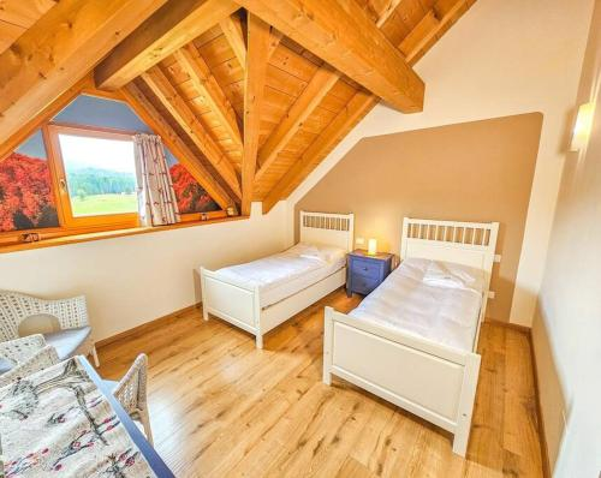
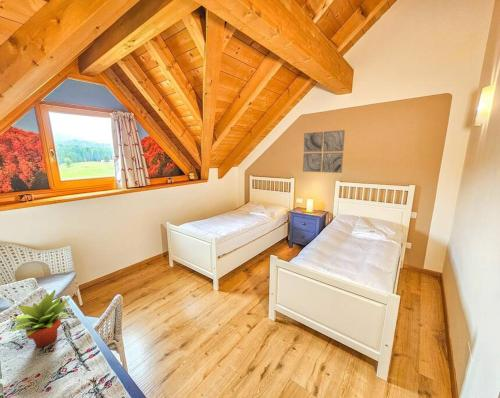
+ wall art [302,129,346,174]
+ succulent plant [8,289,71,348]
